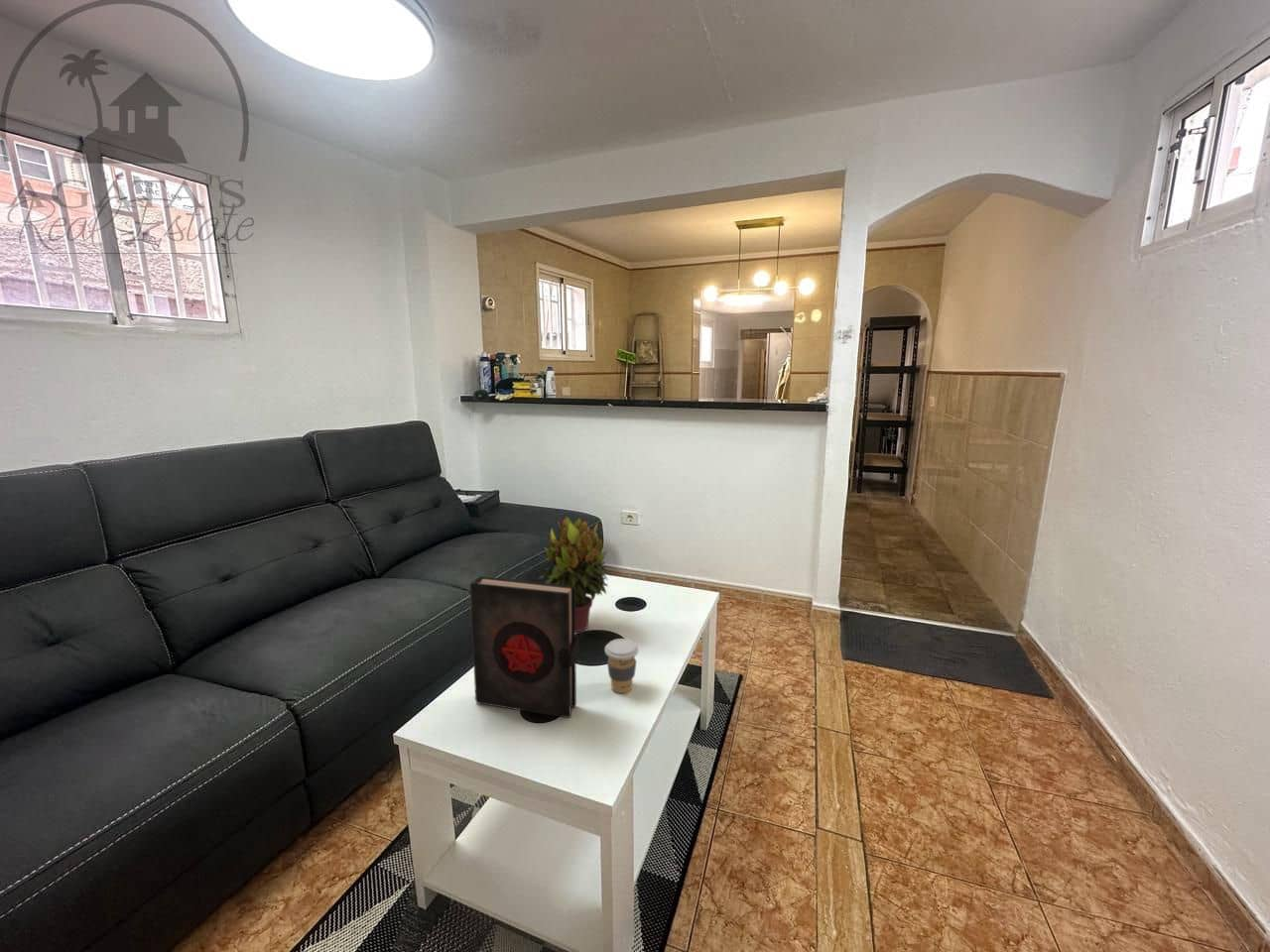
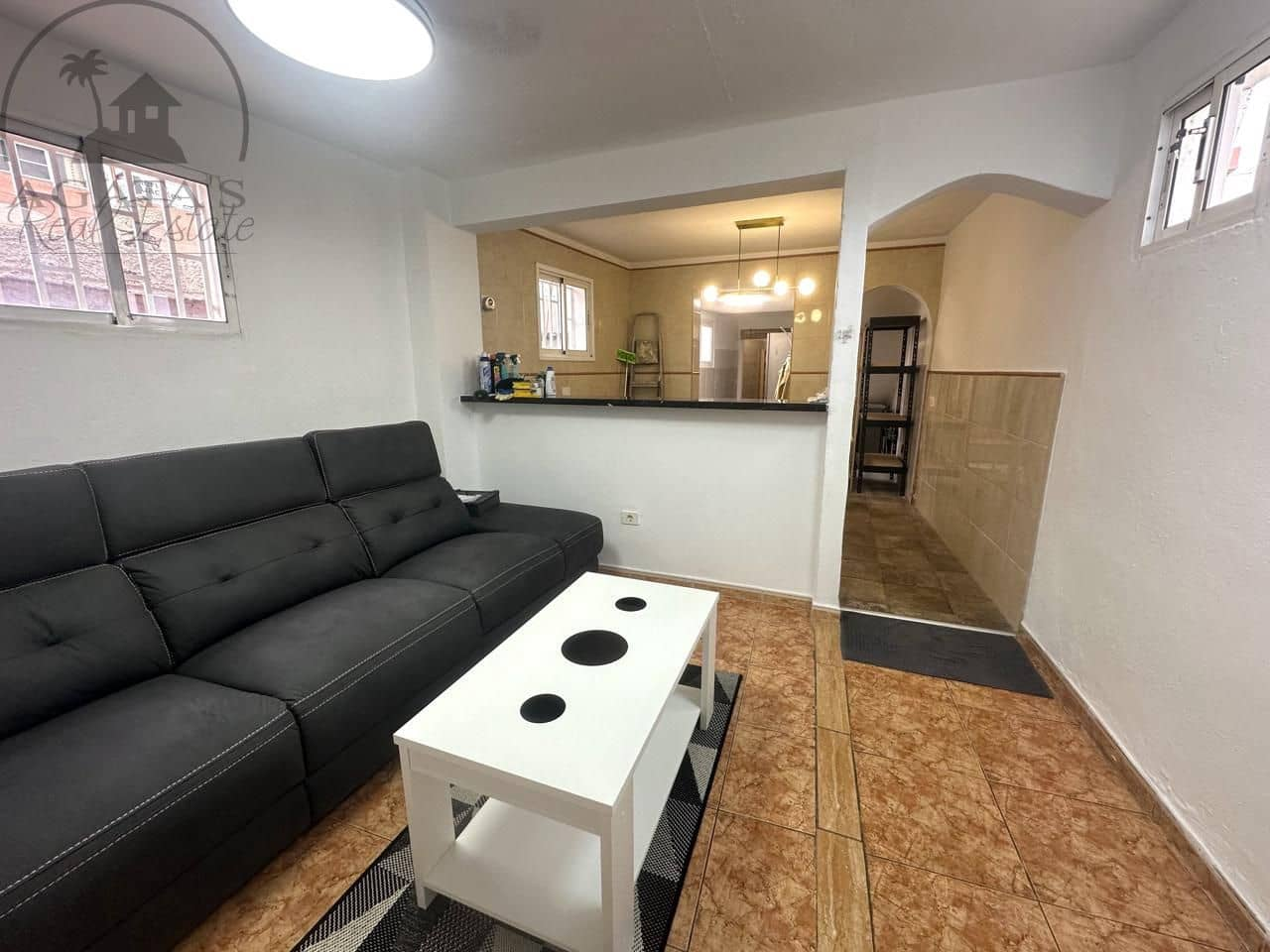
- coffee cup [603,638,640,694]
- book [469,575,580,719]
- potted plant [537,515,613,633]
